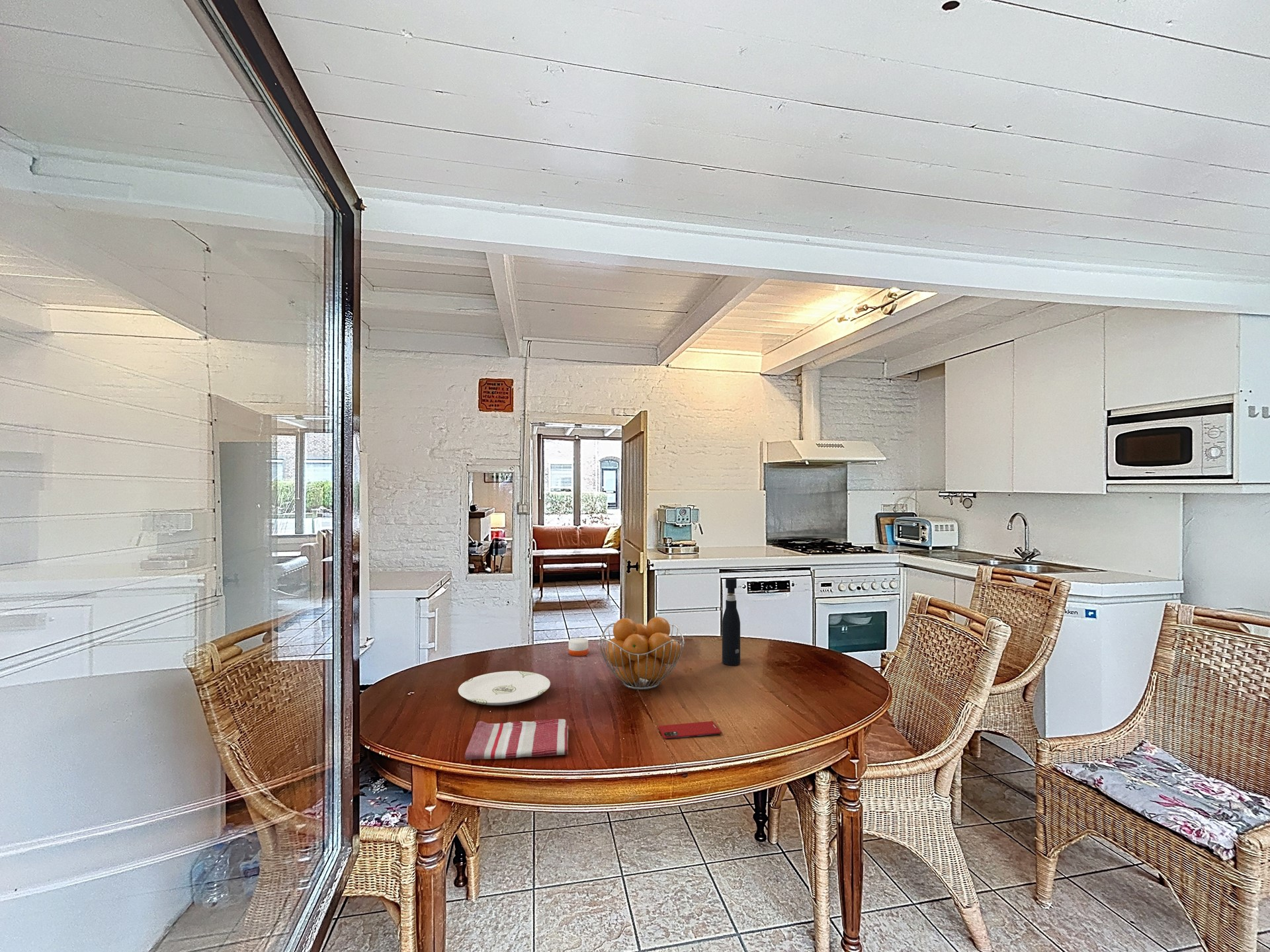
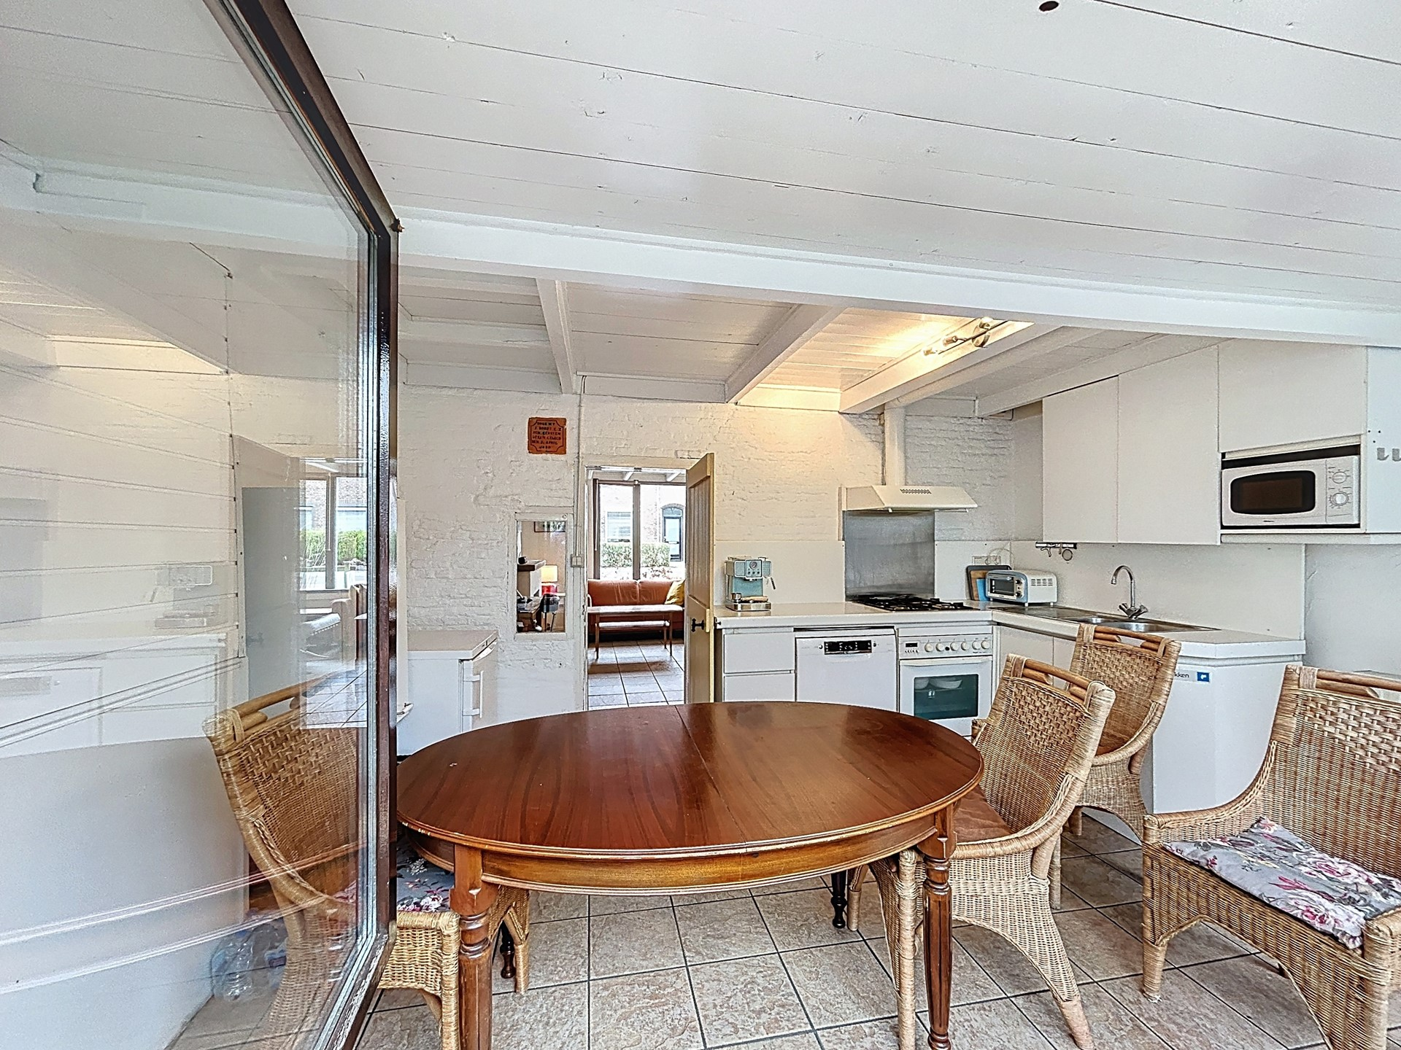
- smartphone [657,721,722,740]
- fruit basket [597,616,685,690]
- candle [568,637,589,657]
- plate [458,670,551,706]
- dish towel [464,719,569,761]
- pepper grinder [722,577,741,666]
